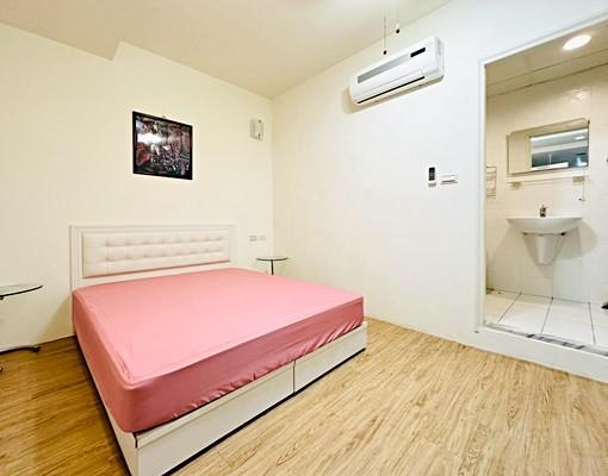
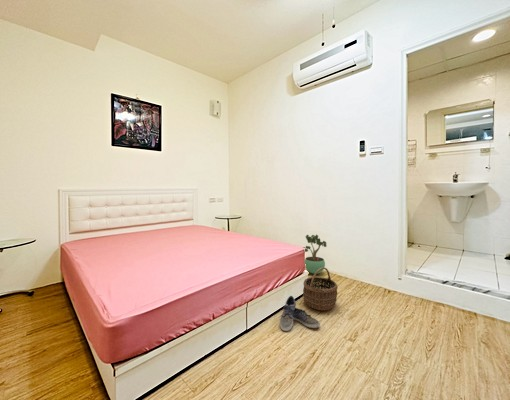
+ shoe [279,295,321,332]
+ wicker basket [302,267,339,311]
+ potted plant [303,233,328,275]
